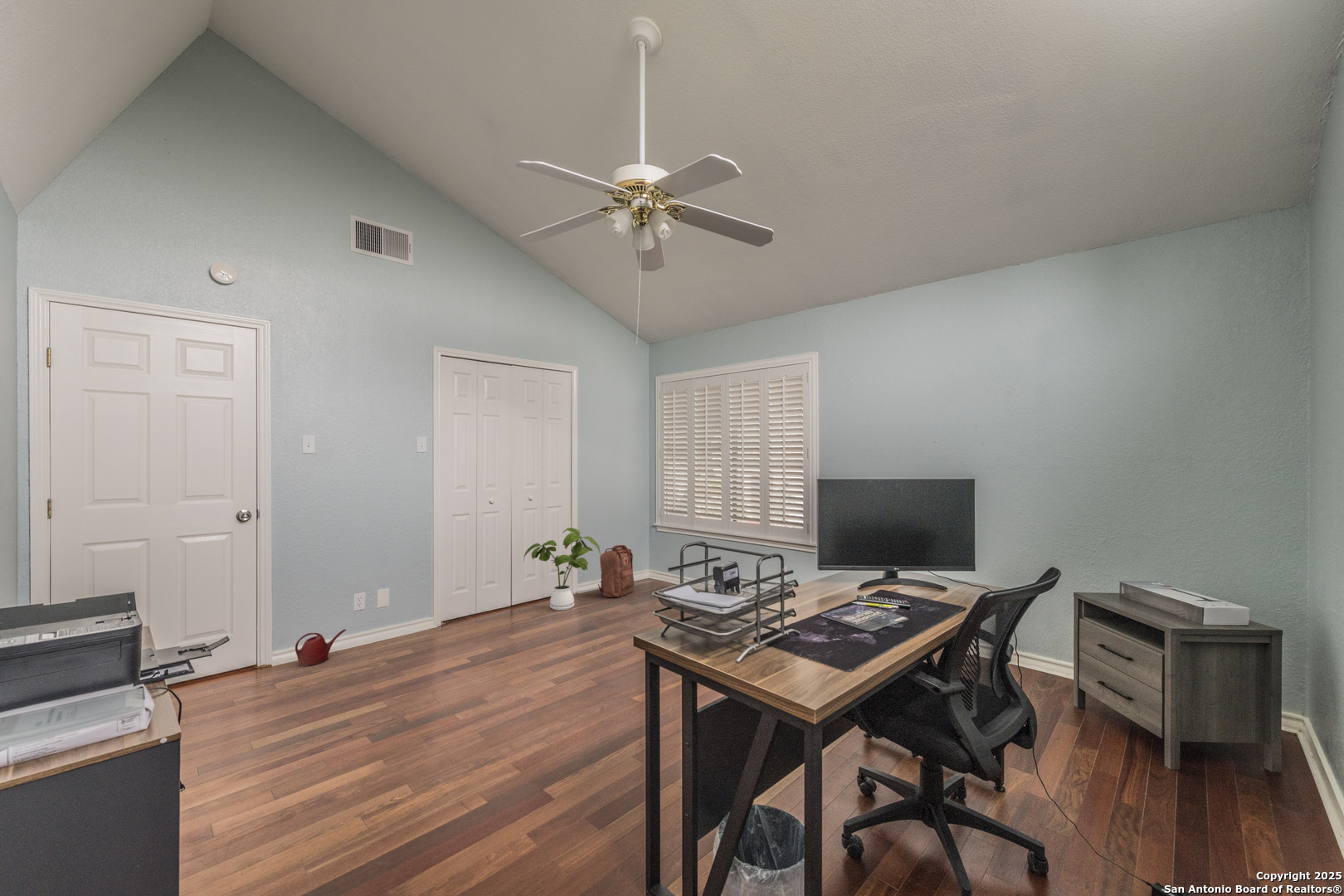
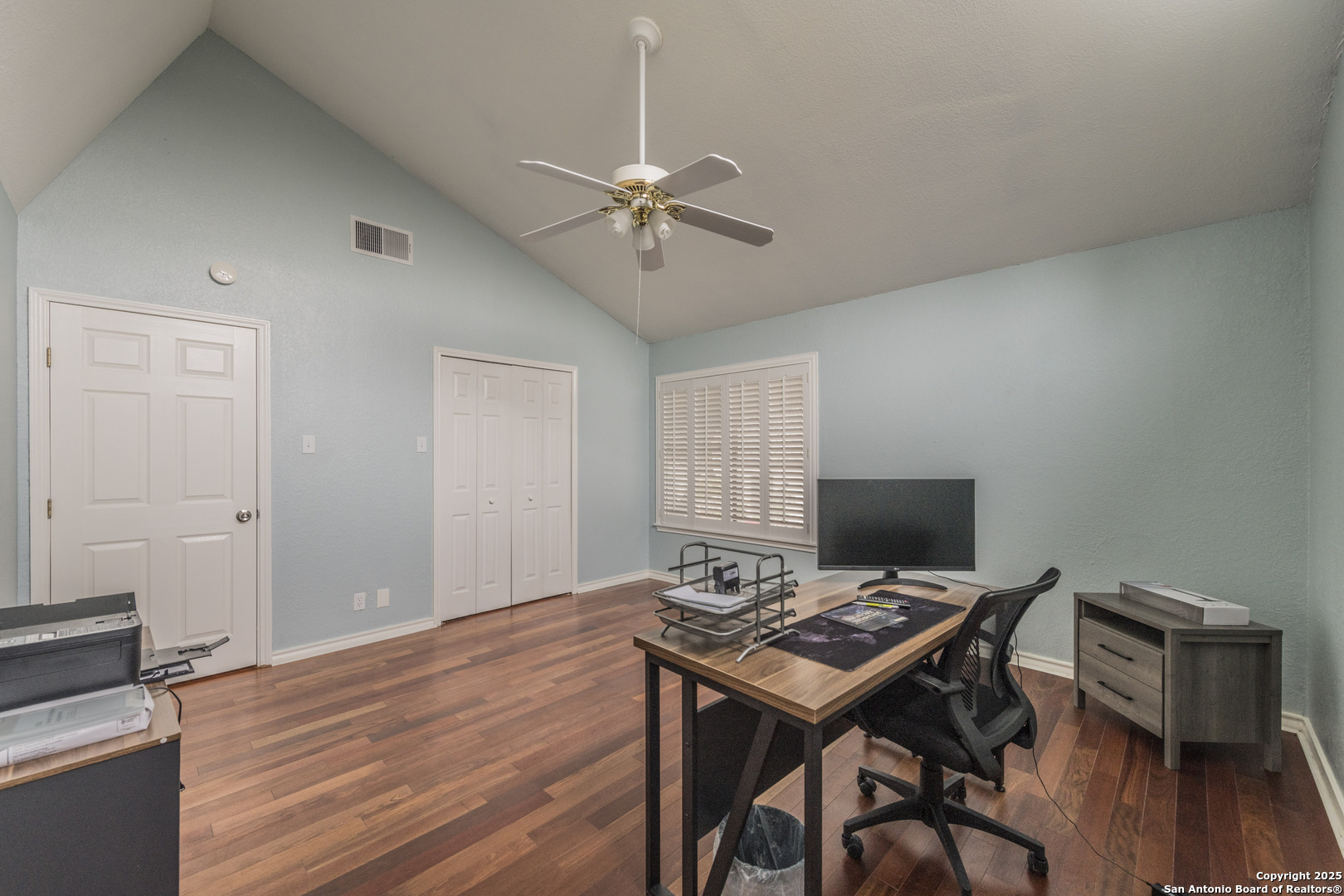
- backpack [597,544,635,598]
- watering can [295,629,348,668]
- house plant [523,527,601,611]
